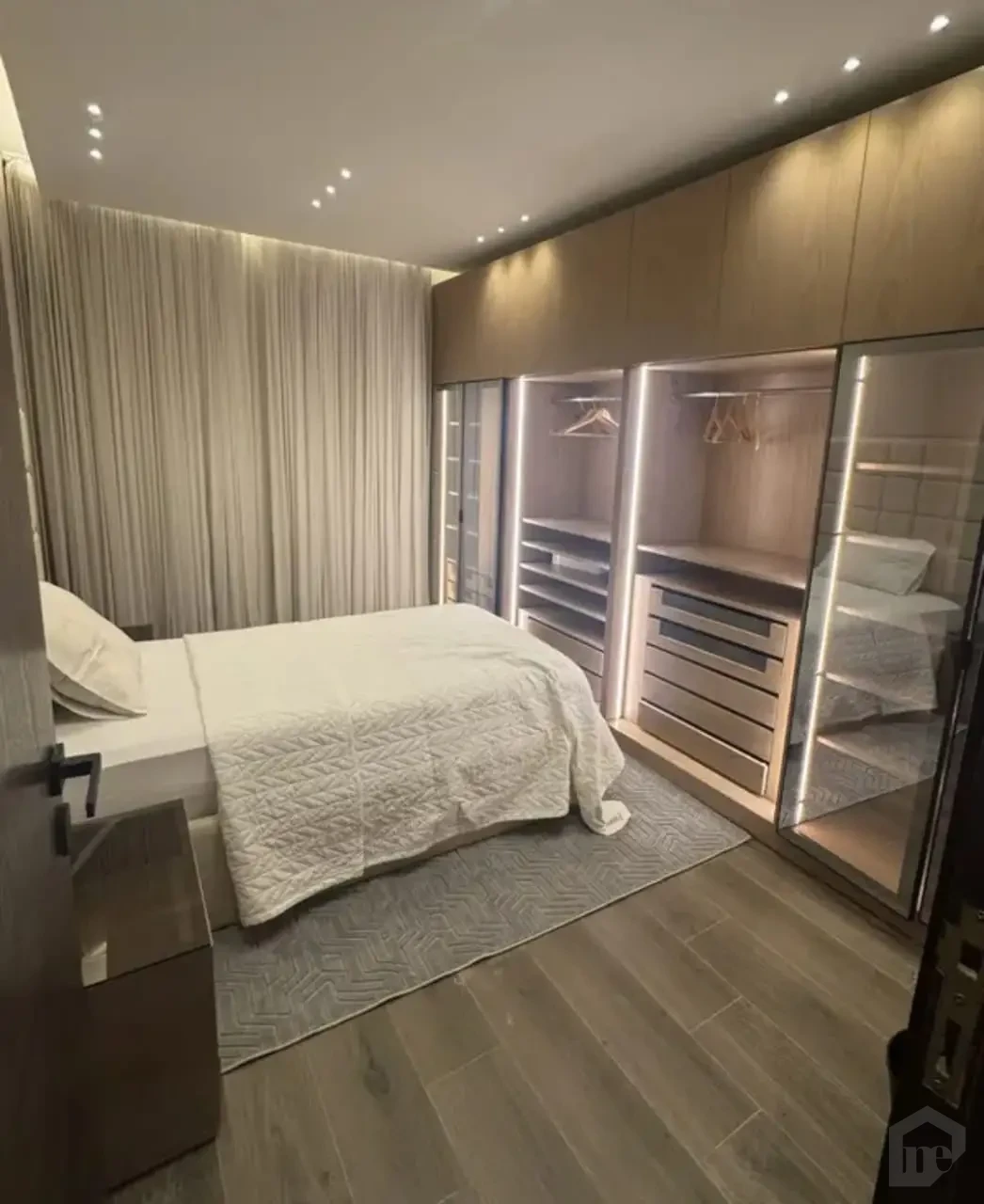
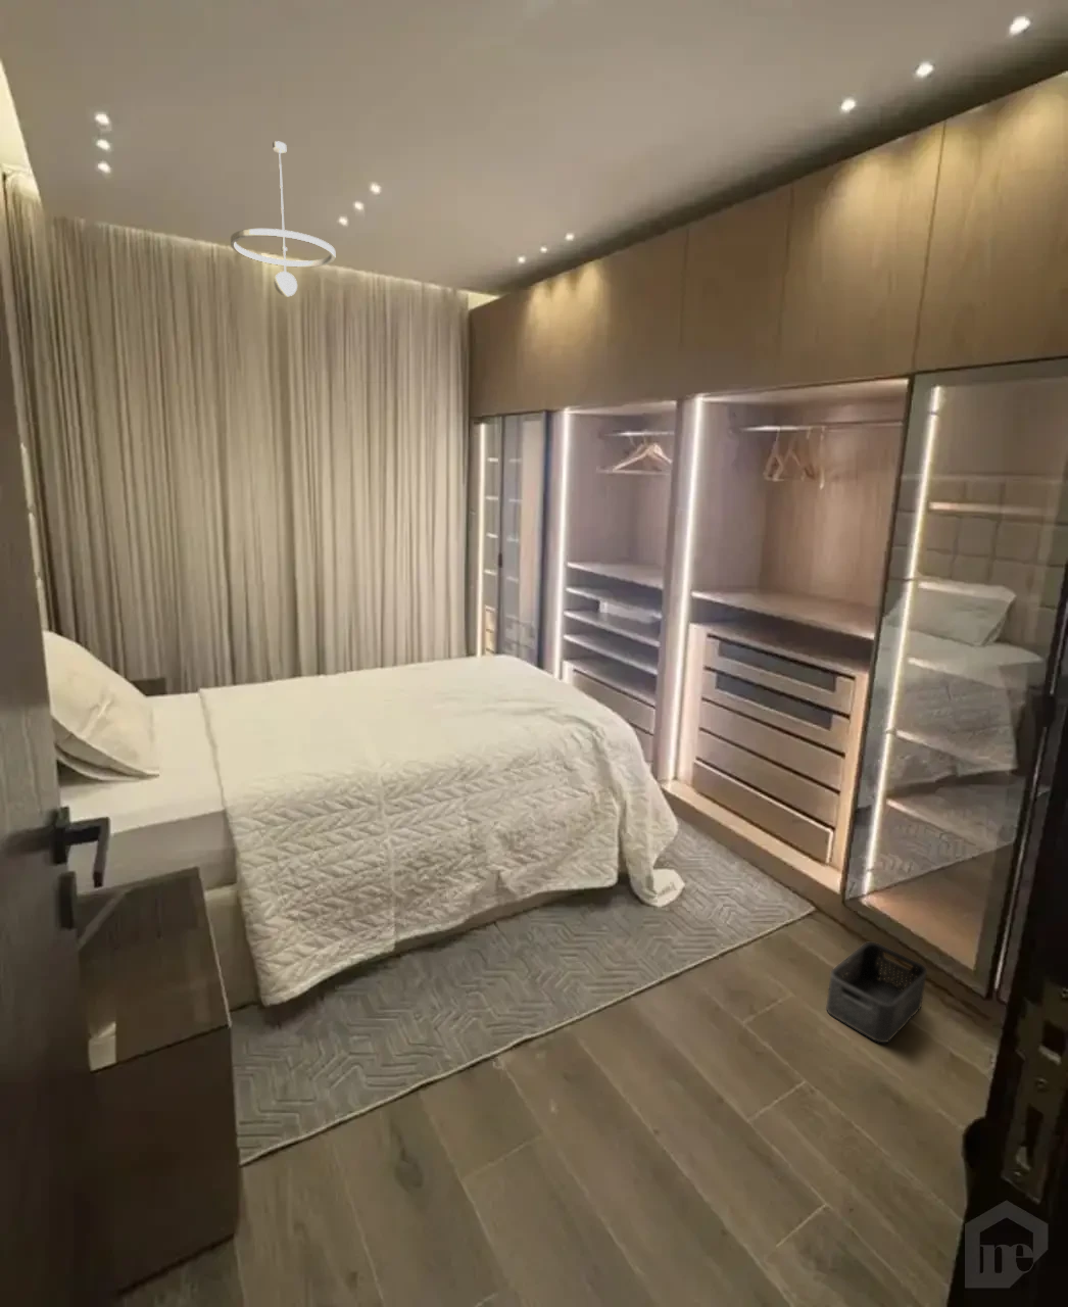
+ storage bin [825,941,928,1043]
+ pendant light [230,140,335,297]
